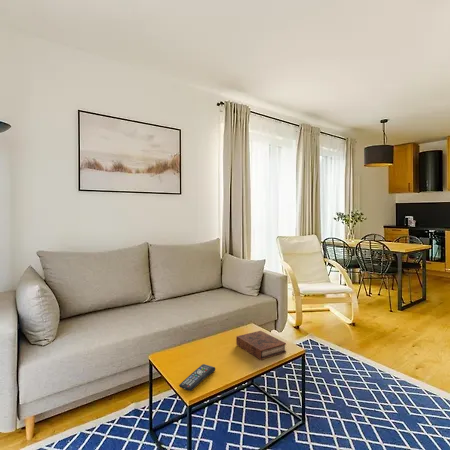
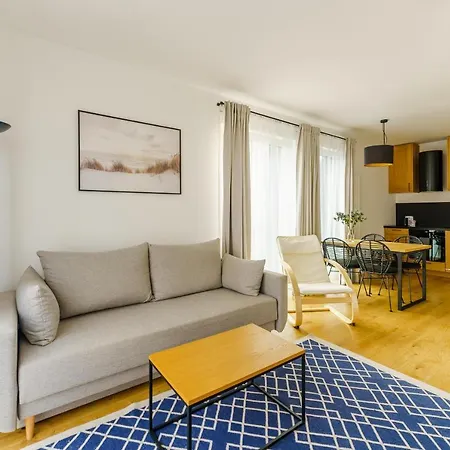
- book [235,330,287,361]
- remote control [178,363,216,392]
